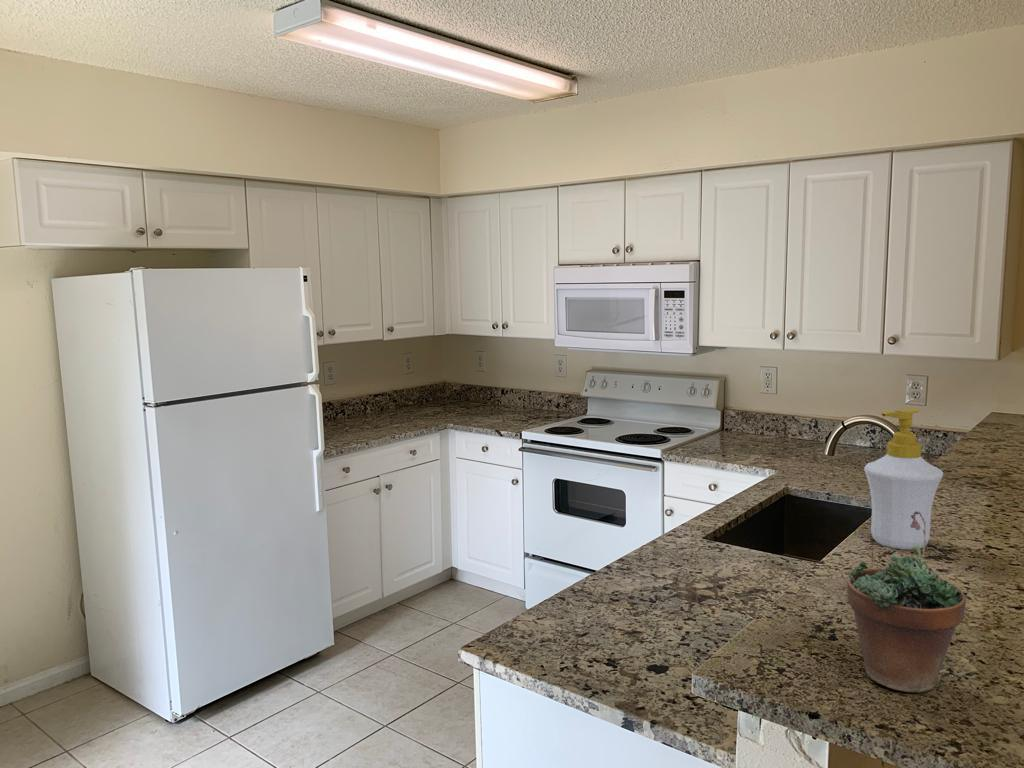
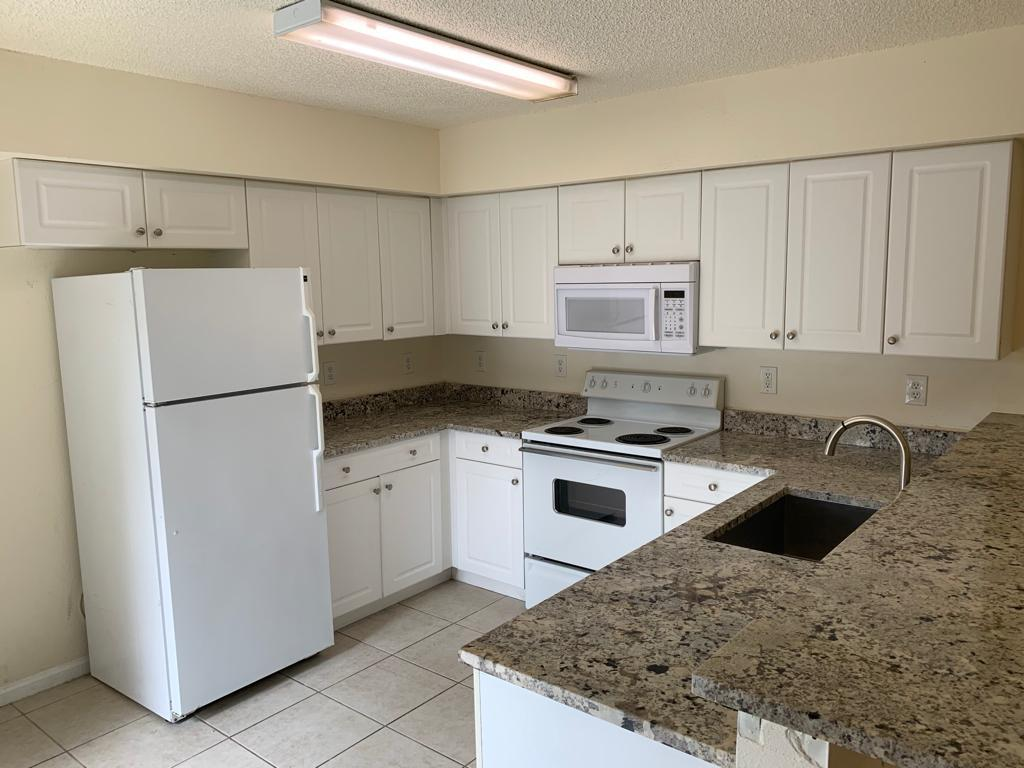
- soap bottle [863,407,944,550]
- succulent plant [846,511,967,694]
